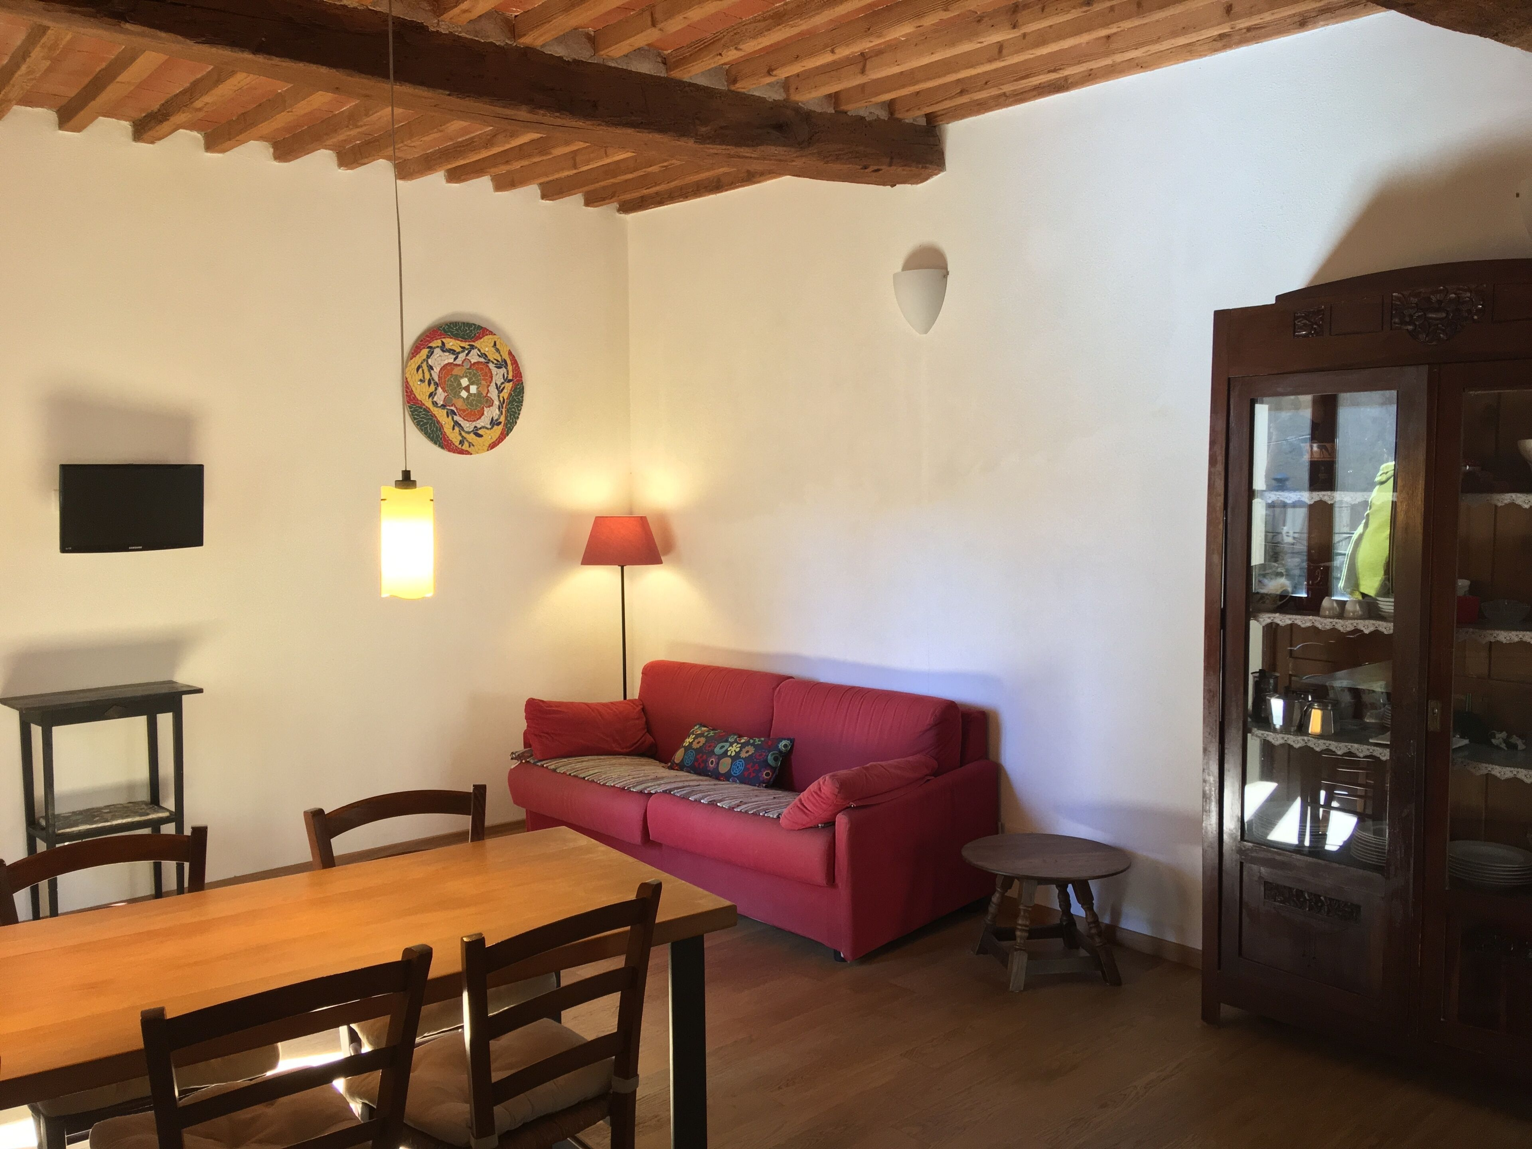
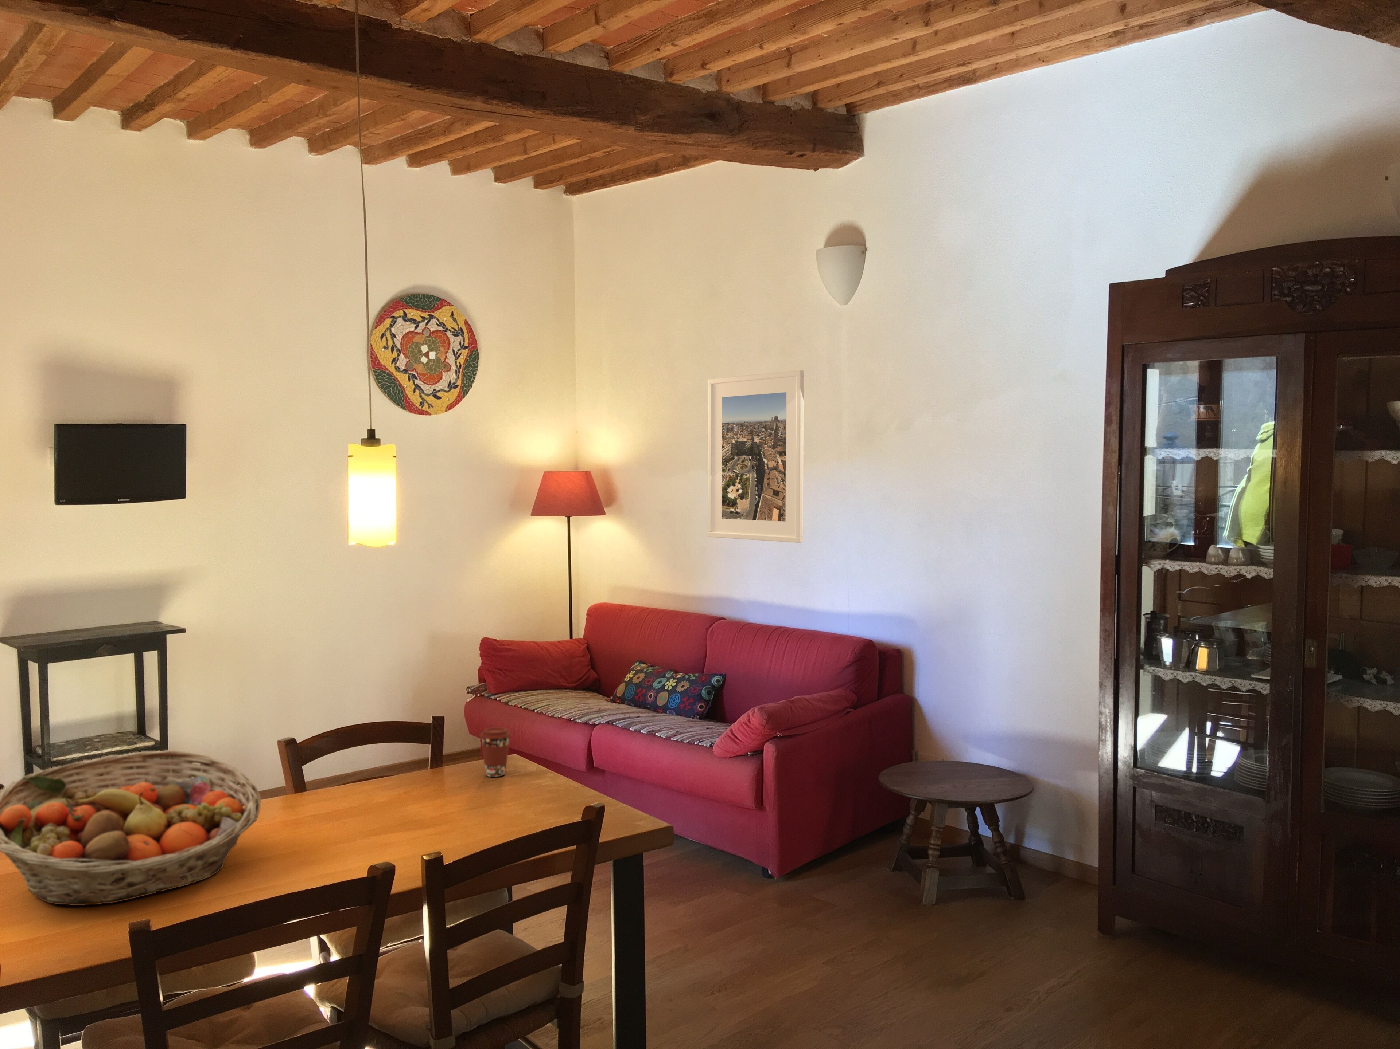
+ coffee cup [480,727,511,777]
+ fruit basket [0,750,261,906]
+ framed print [708,370,805,543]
